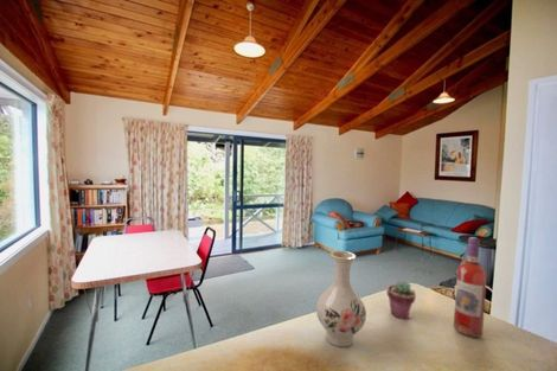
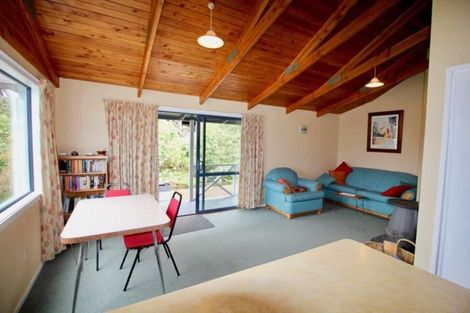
- vase [315,250,367,348]
- wine bottle [453,236,487,338]
- potted succulent [386,280,417,320]
